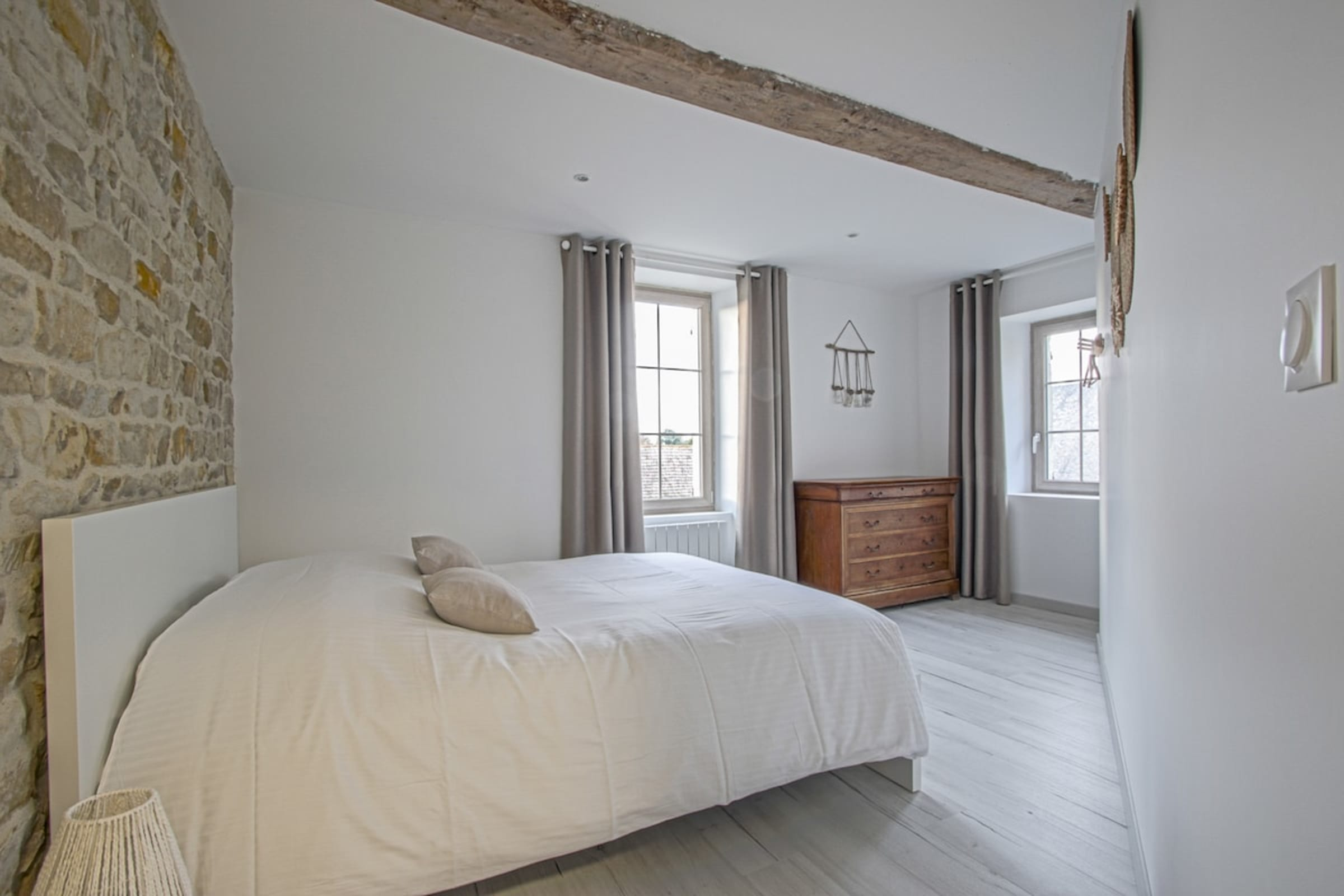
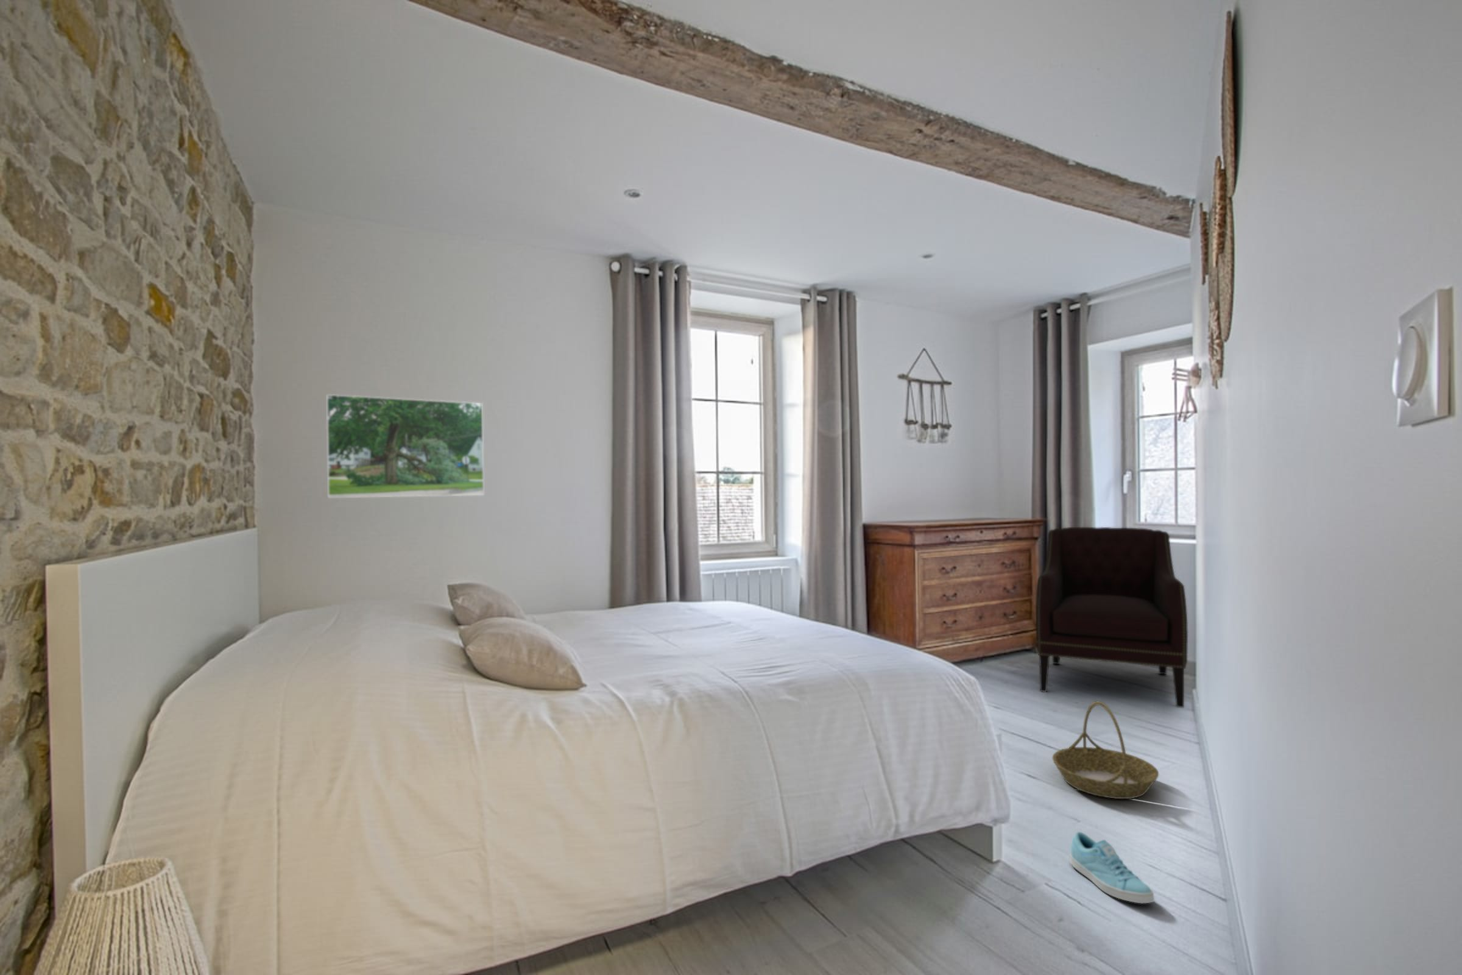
+ basket [1052,701,1160,800]
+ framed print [325,394,485,498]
+ sneaker [1069,831,1155,904]
+ armchair [1034,527,1189,708]
